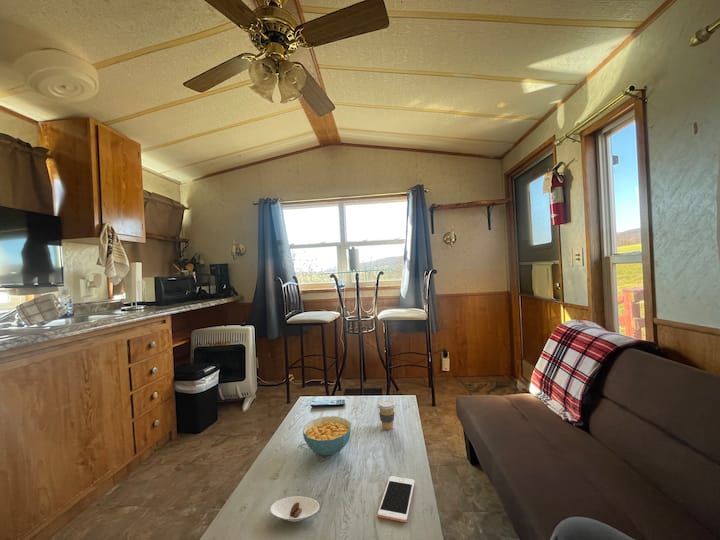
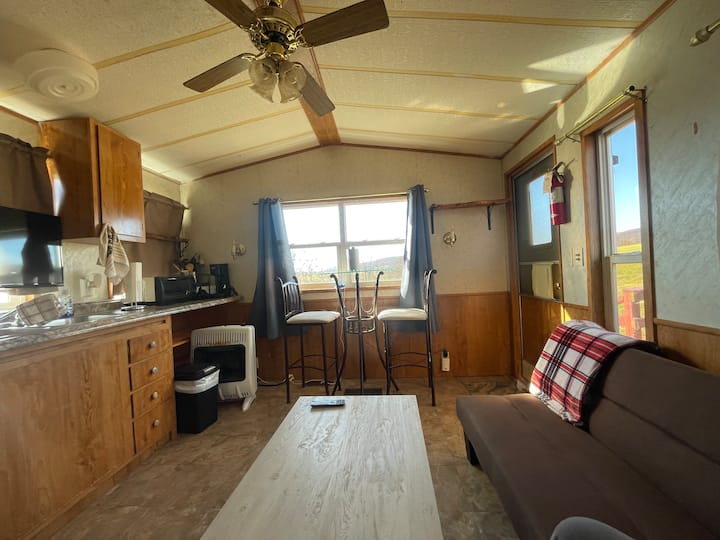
- saucer [270,495,321,523]
- cell phone [377,475,416,523]
- coffee cup [377,399,396,431]
- cereal bowl [302,415,352,456]
